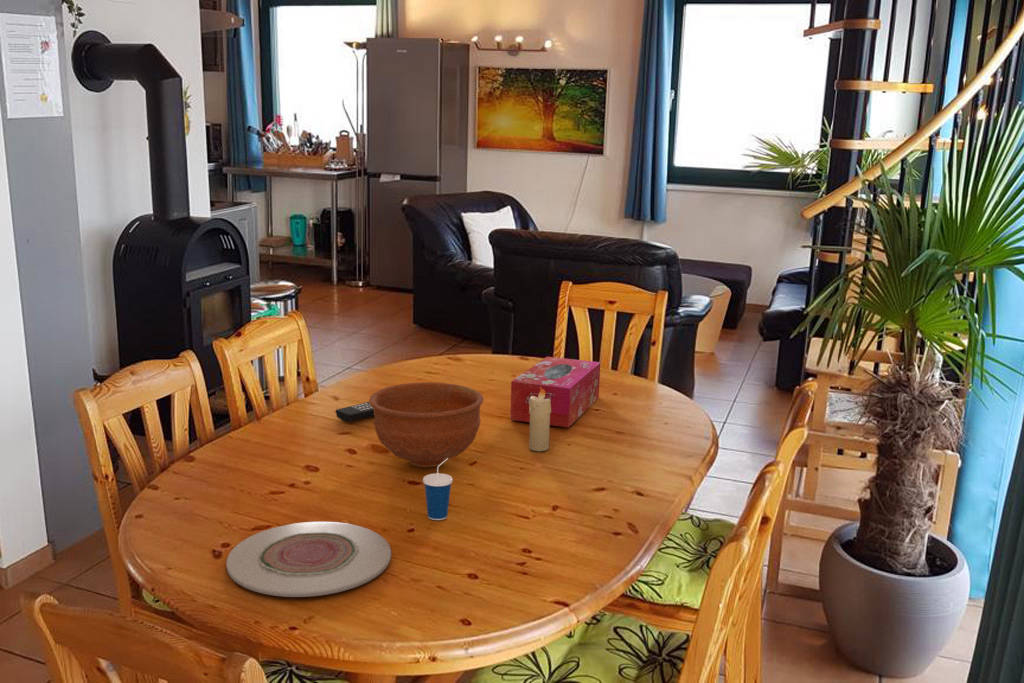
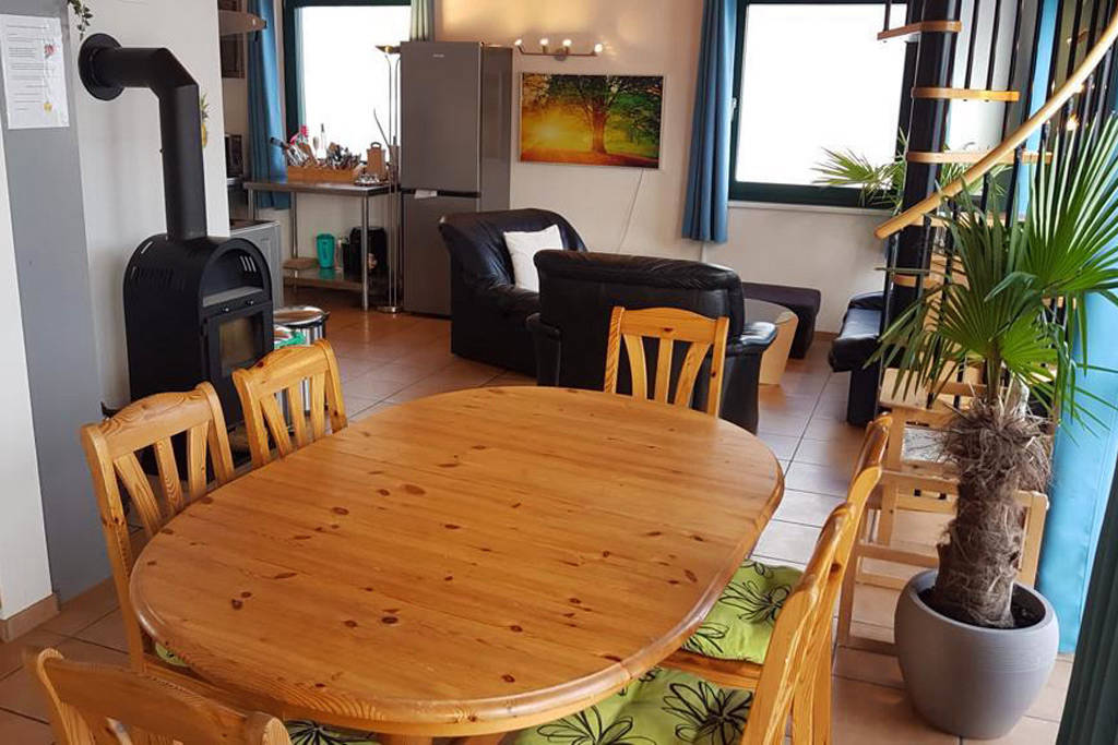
- candle [528,386,551,452]
- remote control [335,401,374,422]
- plate [225,521,392,598]
- tissue box [509,356,601,428]
- cup [422,458,454,521]
- bowl [368,381,485,468]
